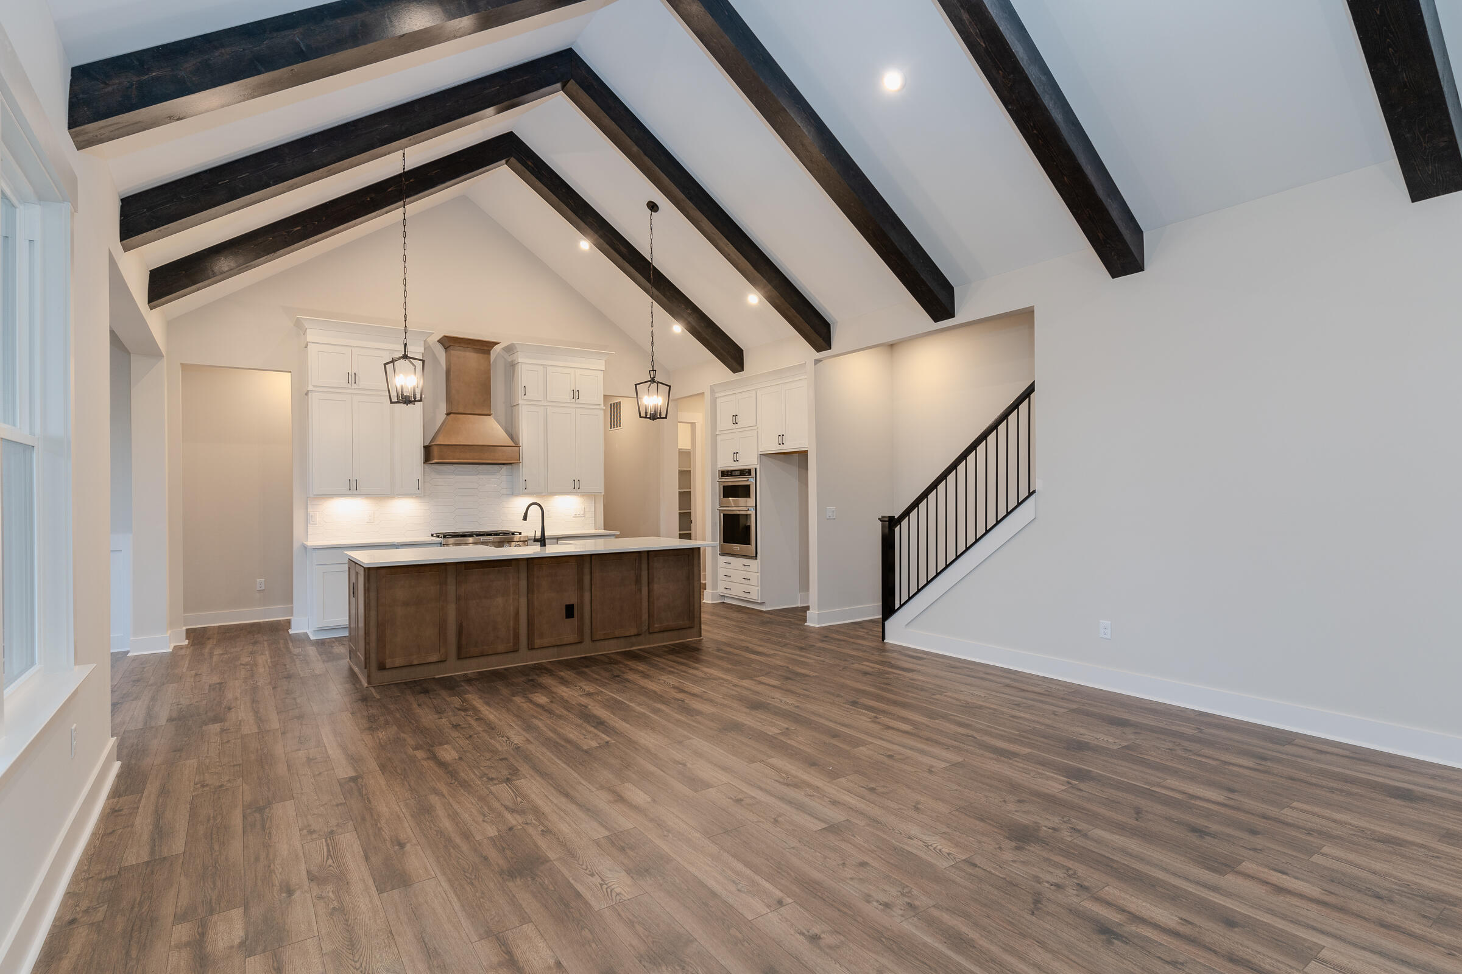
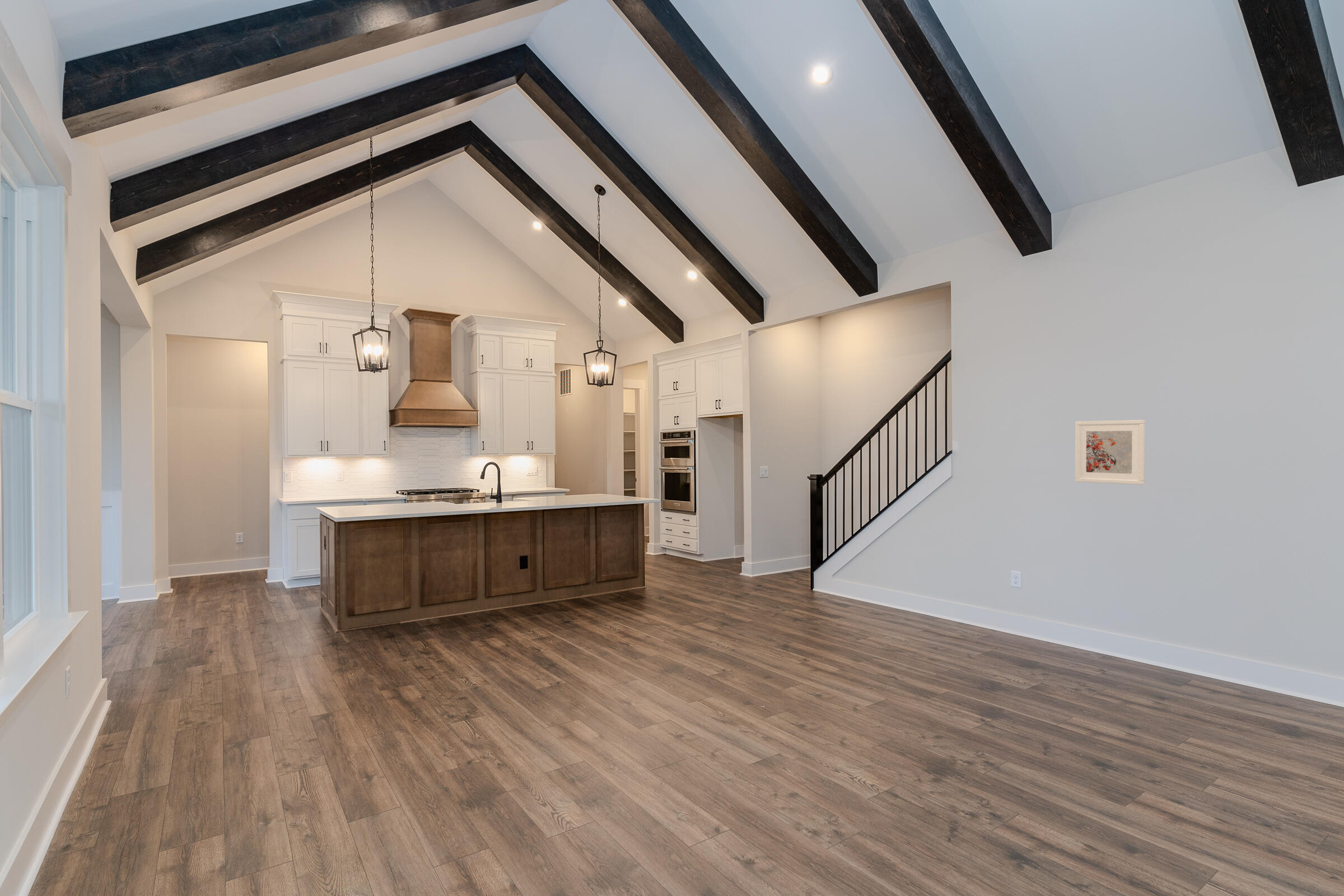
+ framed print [1075,419,1146,486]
